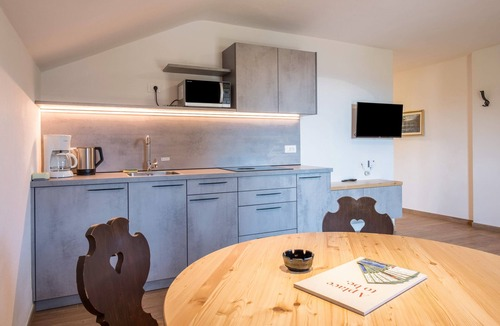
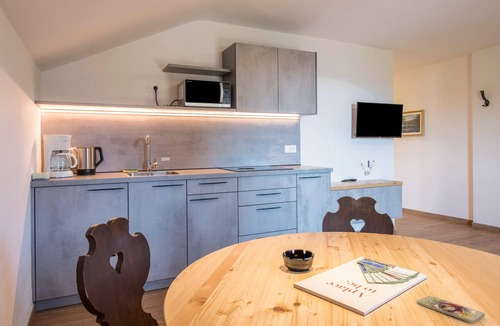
+ smartphone [416,295,486,324]
